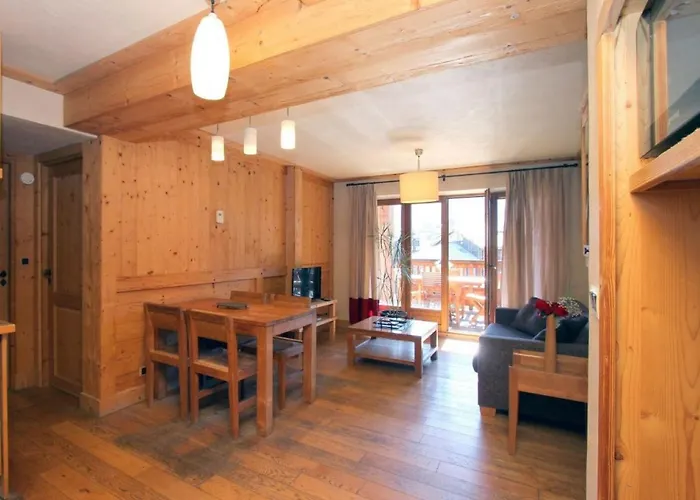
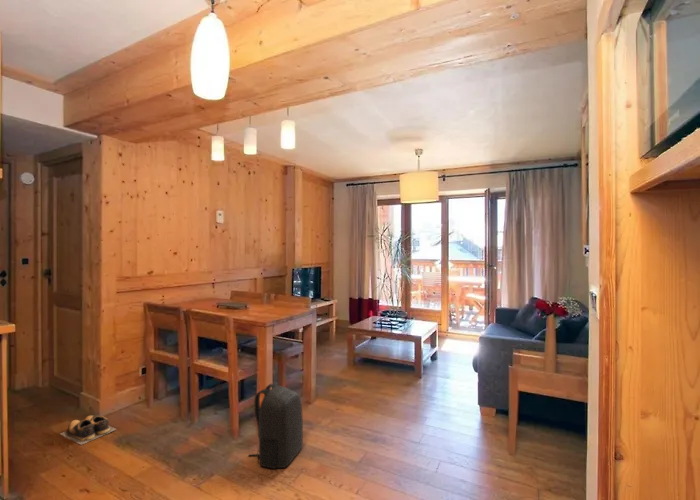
+ backpack [248,383,304,469]
+ shoes [59,414,117,446]
